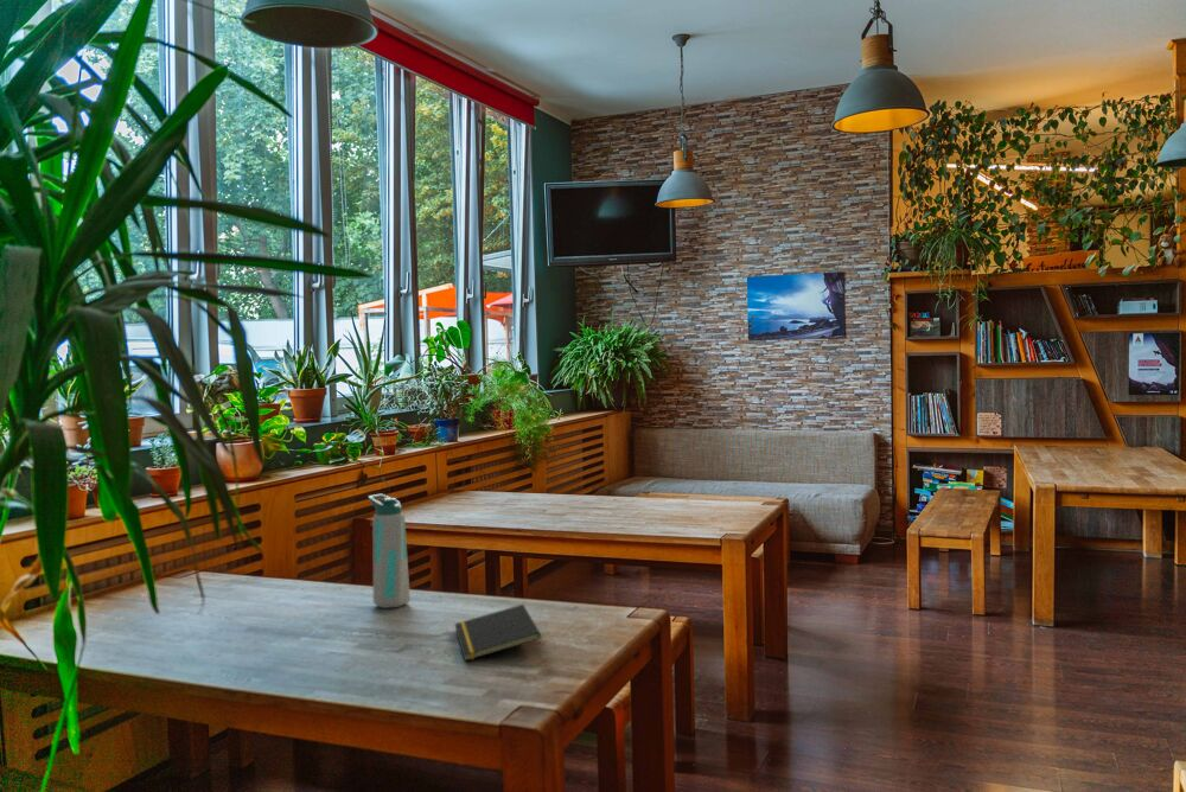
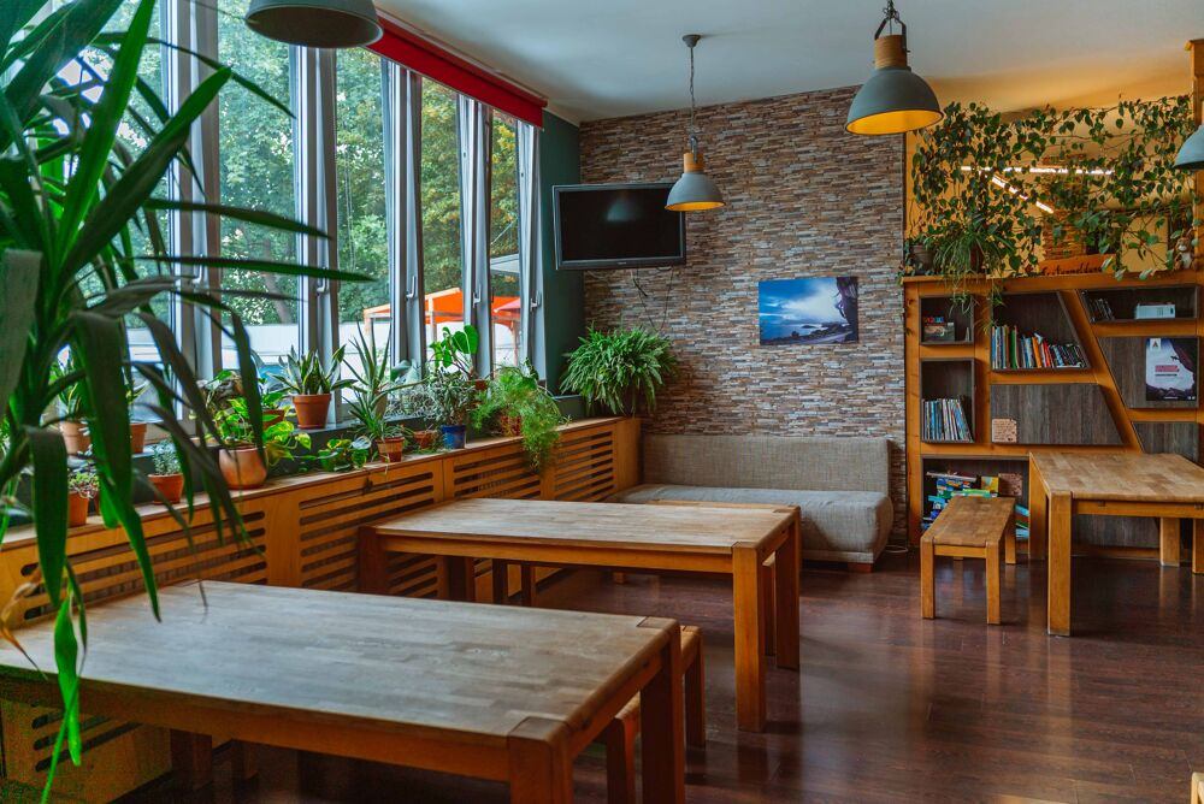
- water bottle [366,493,412,609]
- notepad [453,603,542,663]
